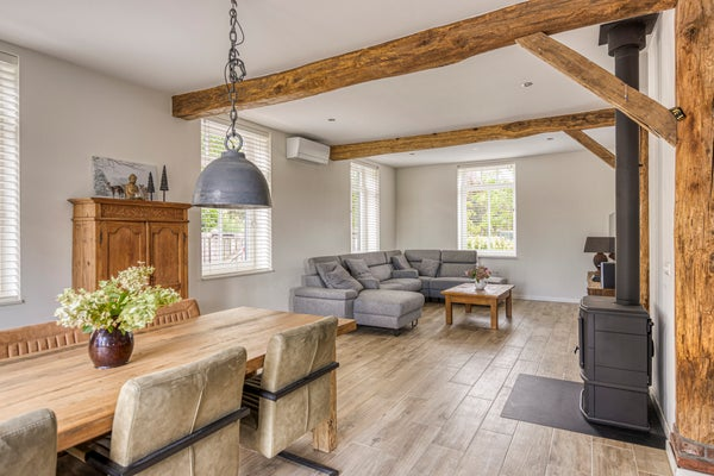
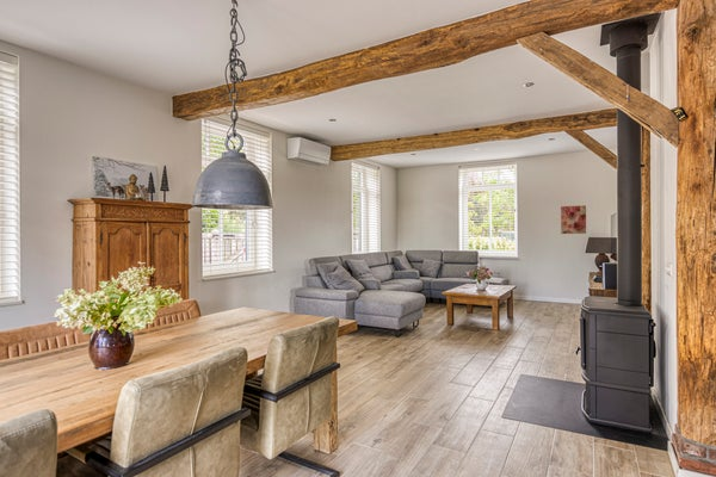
+ wall art [560,204,587,235]
